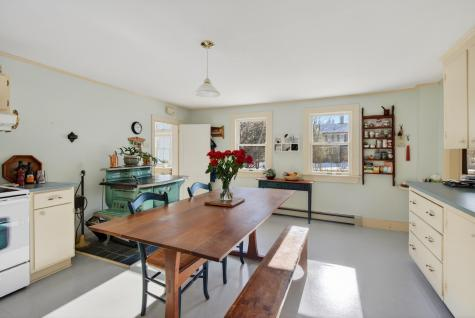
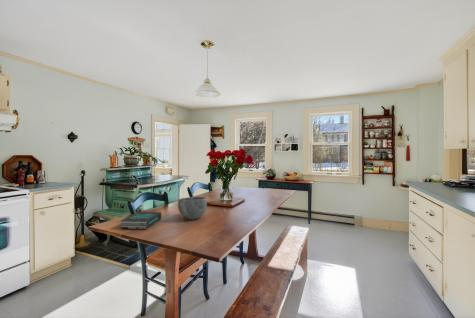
+ book [120,211,162,230]
+ bowl [177,196,208,221]
